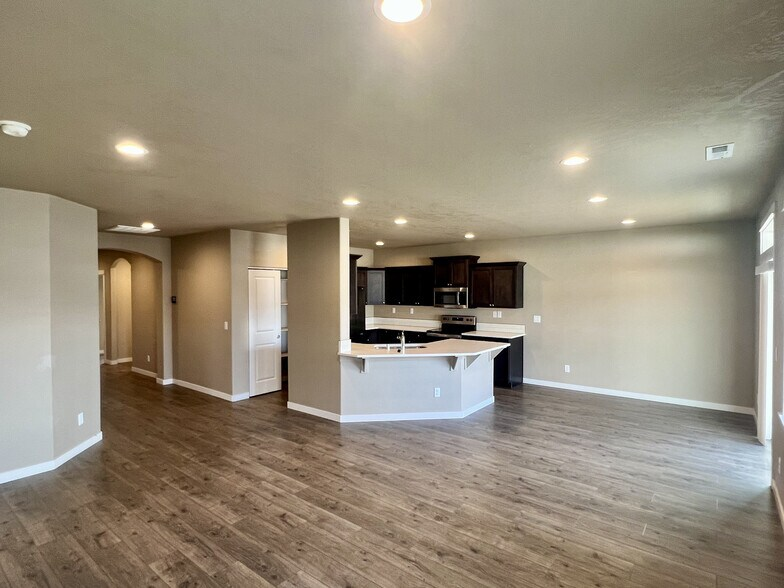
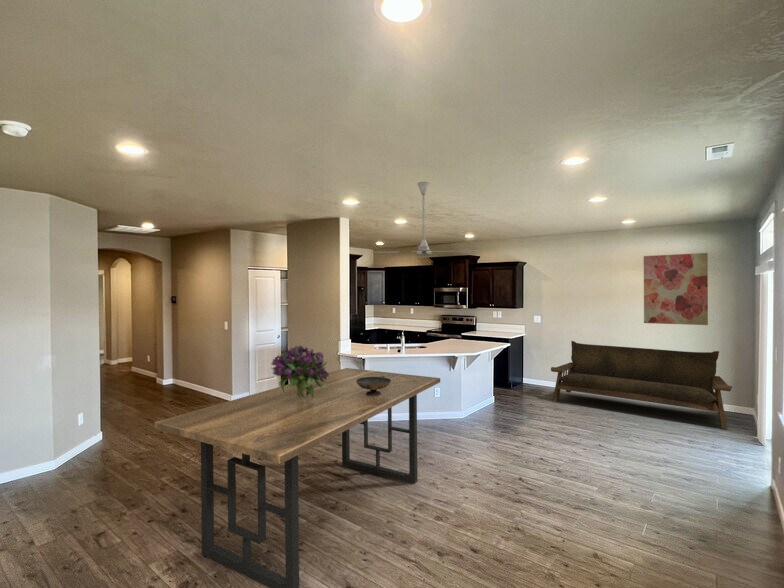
+ wall art [643,252,709,326]
+ decorative bowl [356,376,391,396]
+ sofa [550,340,733,430]
+ ceiling fan [372,181,477,257]
+ bouquet [270,344,332,399]
+ dining table [154,367,441,588]
